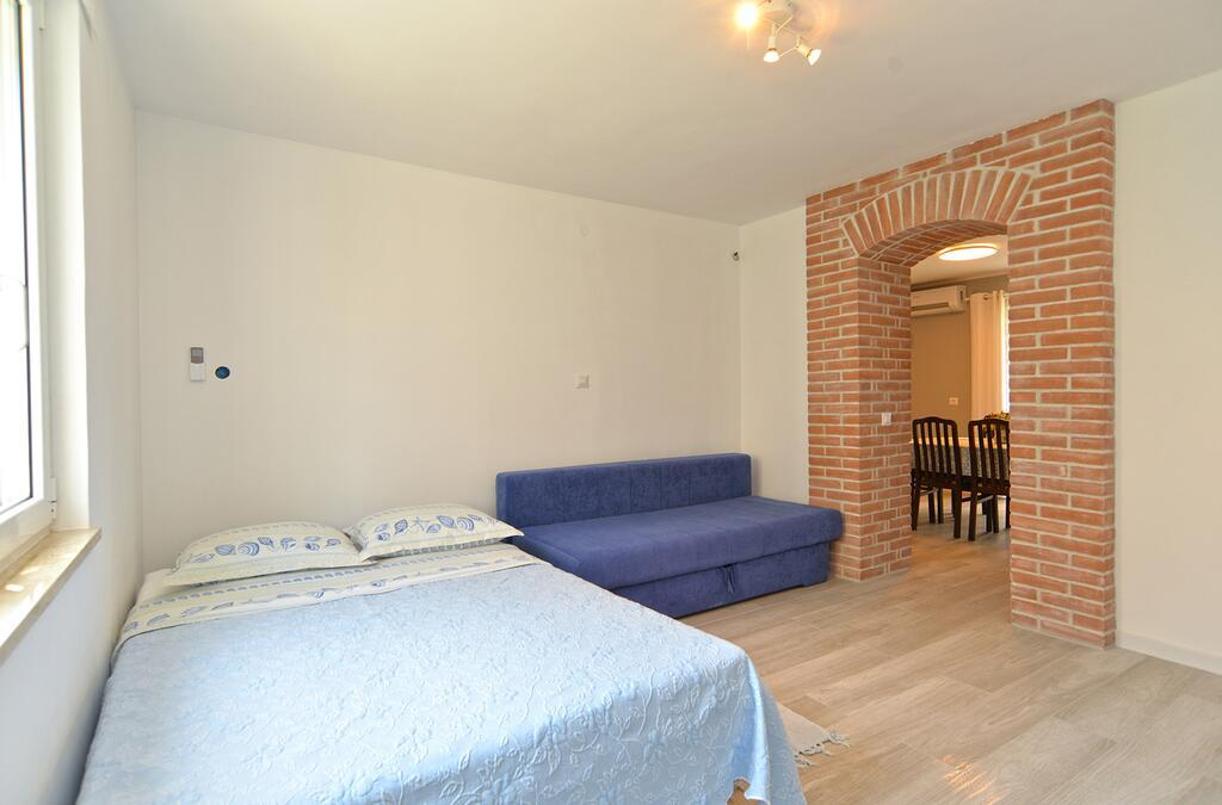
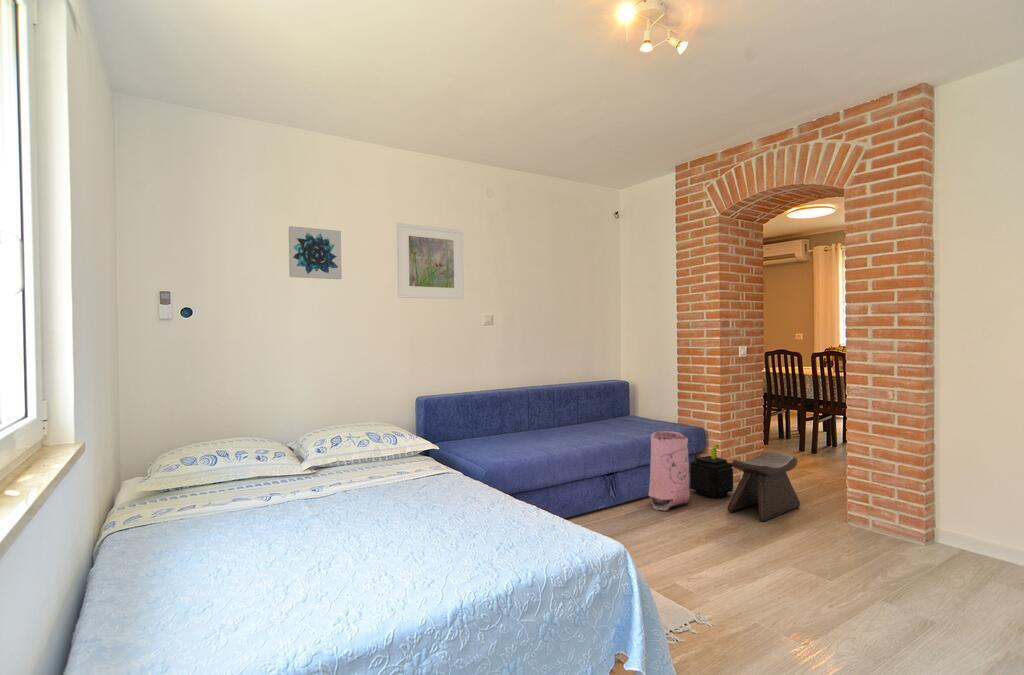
+ wall art [288,225,343,280]
+ plant pot [689,444,734,499]
+ stool [727,451,801,522]
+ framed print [396,222,465,300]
+ bag [648,430,691,512]
